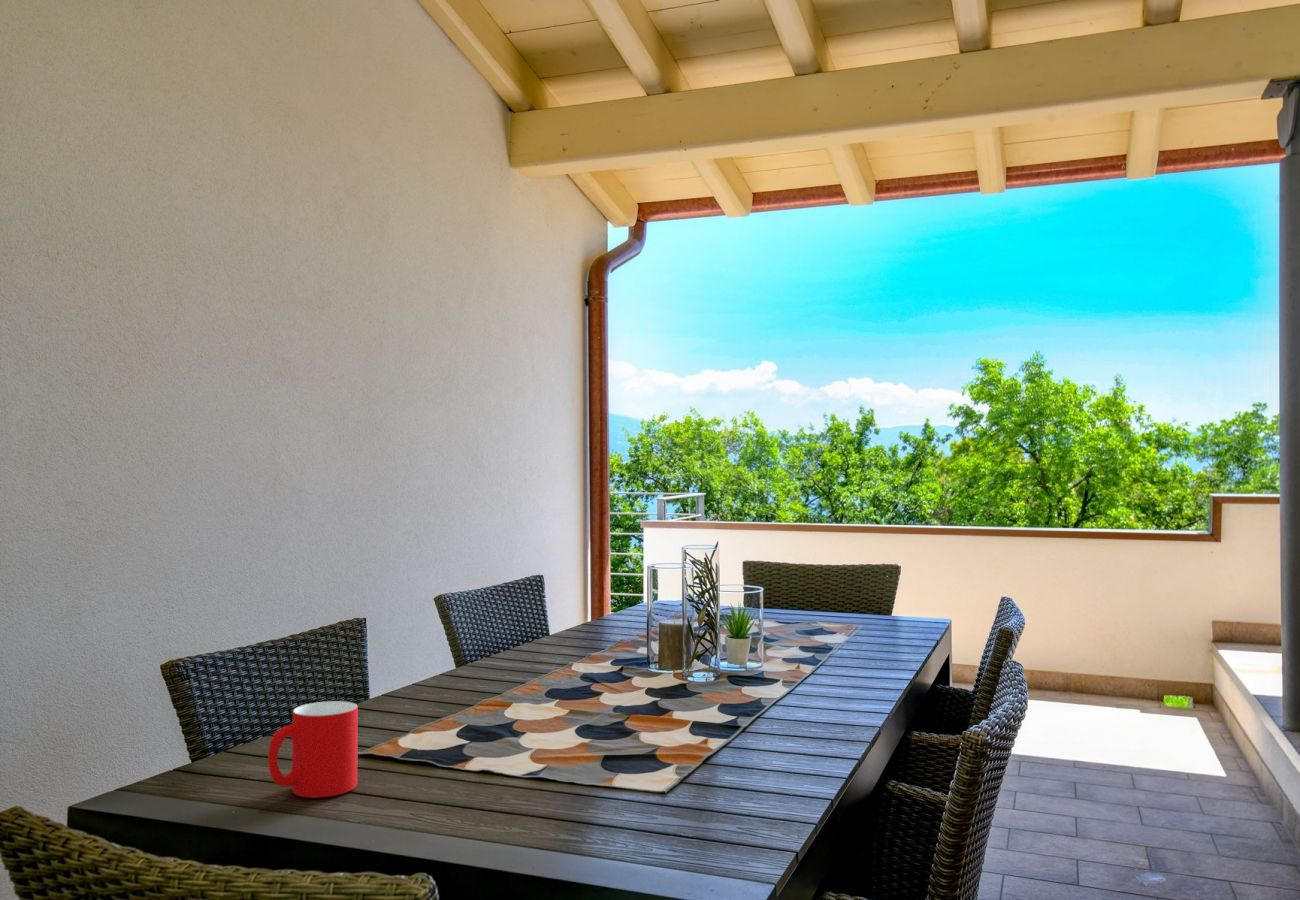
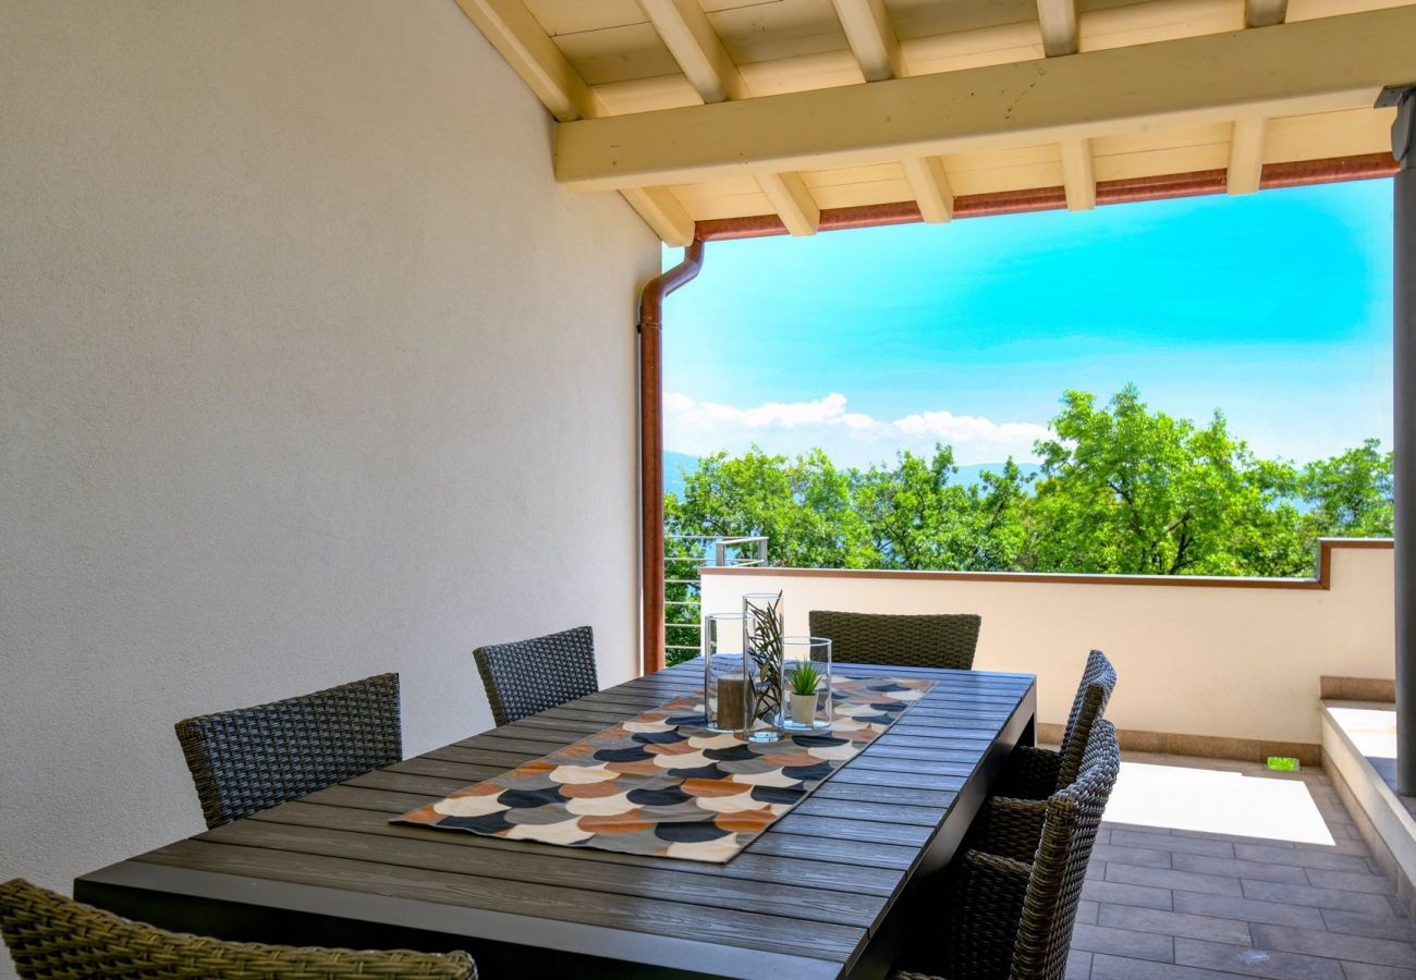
- cup [267,700,359,799]
